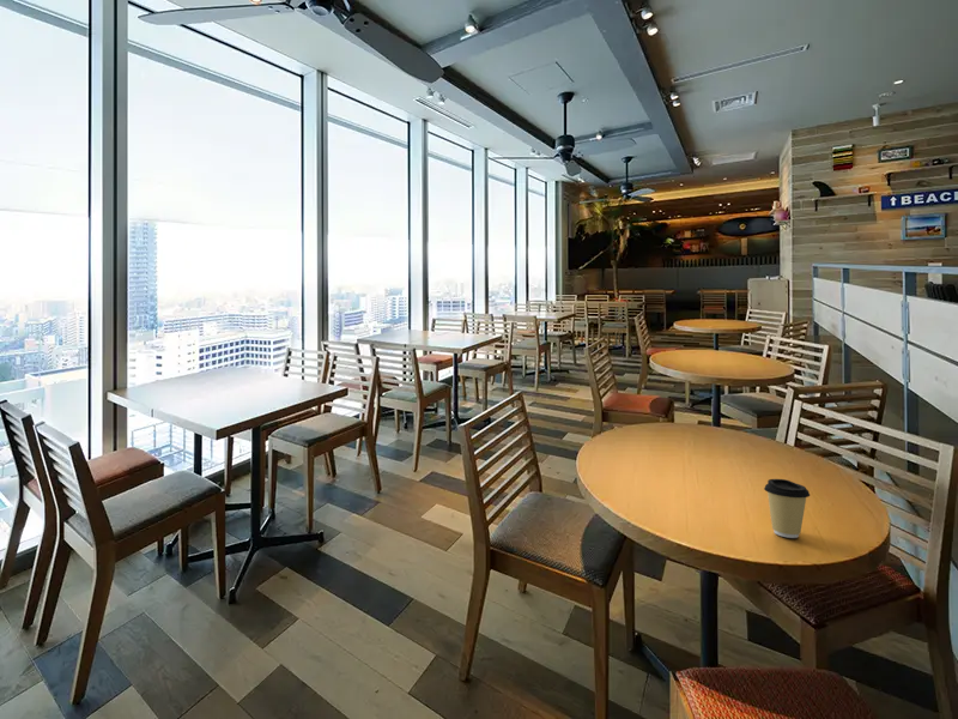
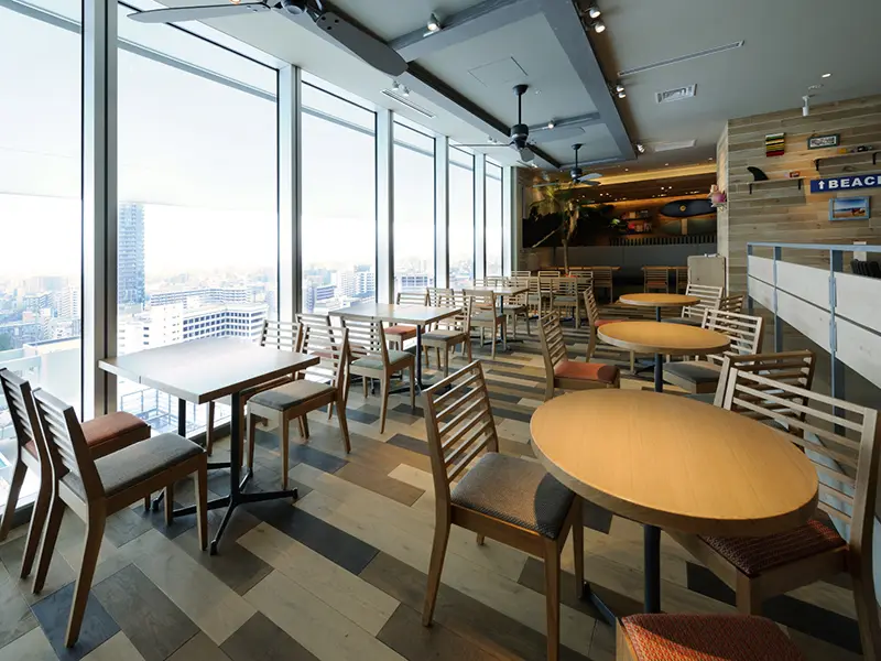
- coffee cup [763,478,811,539]
